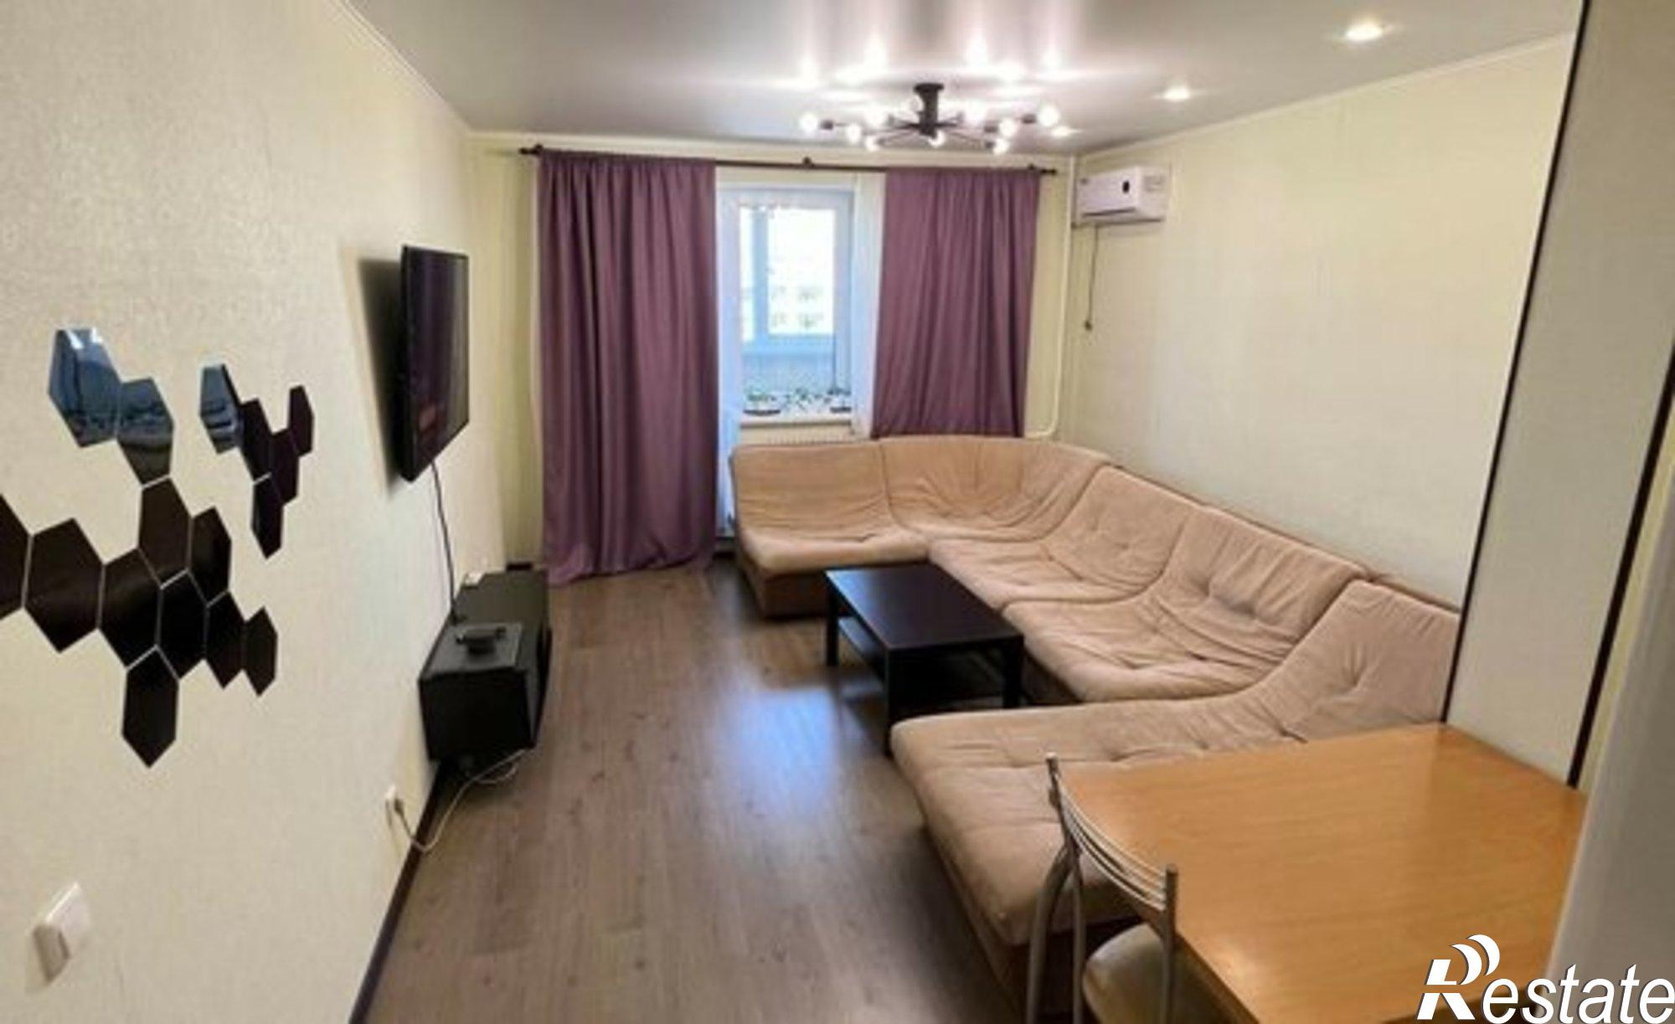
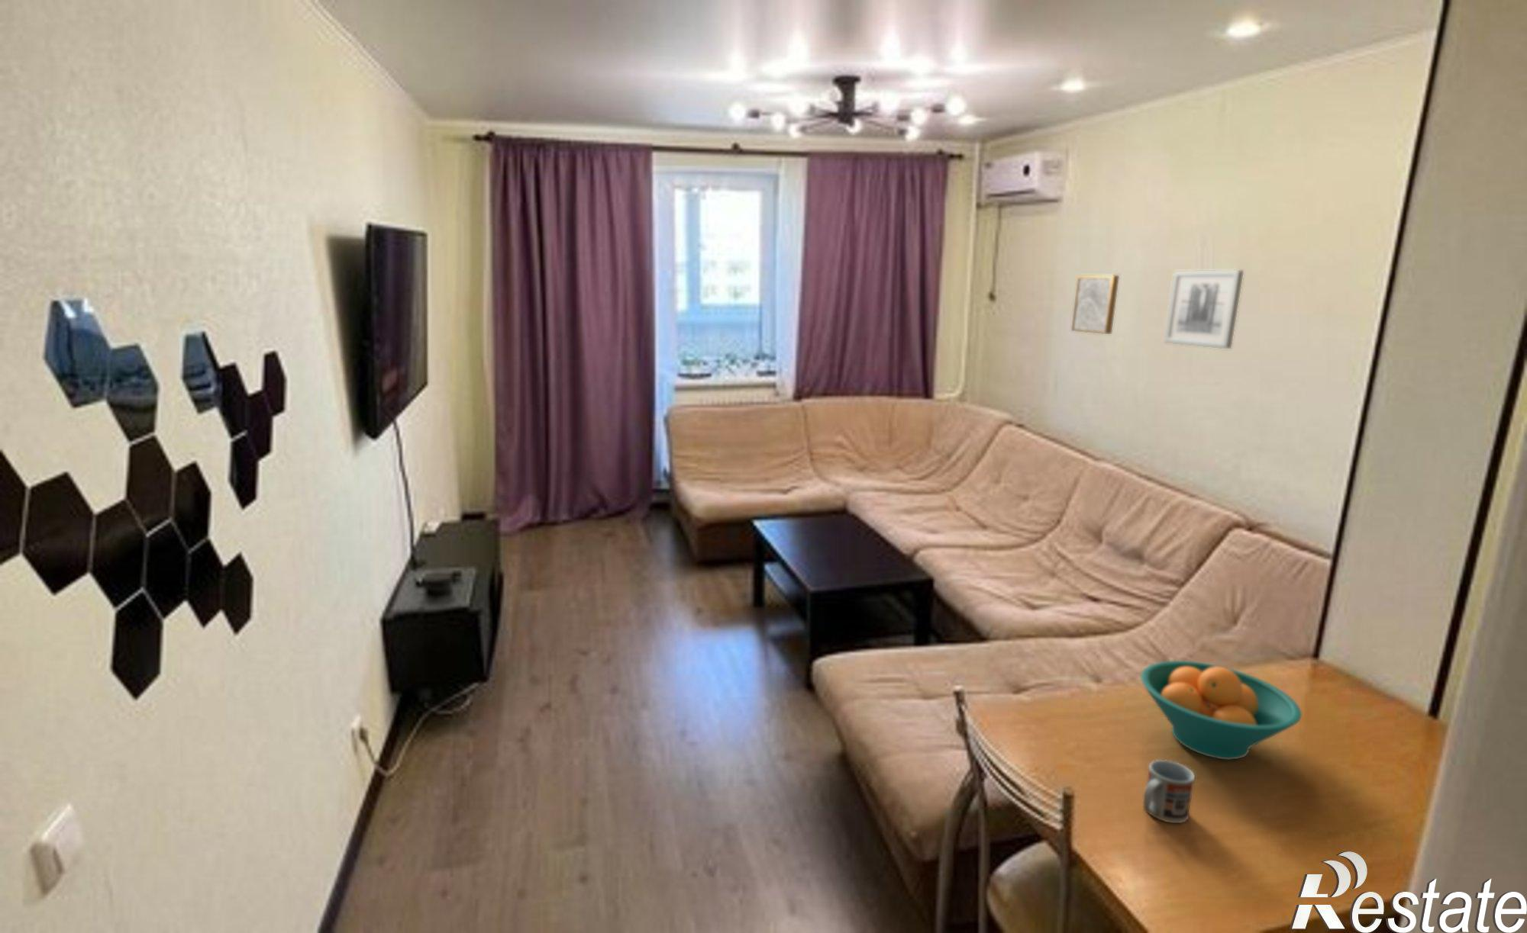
+ fruit bowl [1140,659,1302,761]
+ cup [1142,759,1195,824]
+ wall art [1070,275,1120,335]
+ wall art [1164,269,1245,350]
